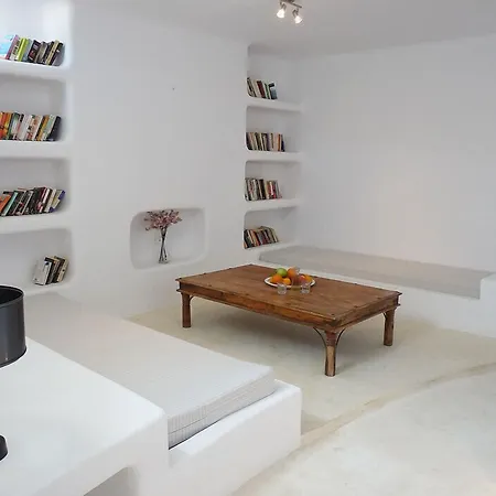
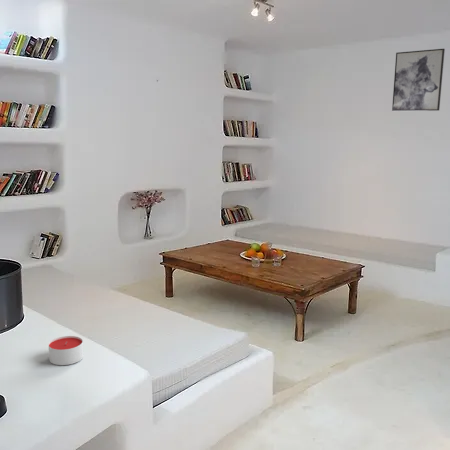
+ candle [48,335,84,366]
+ wall art [391,48,446,112]
